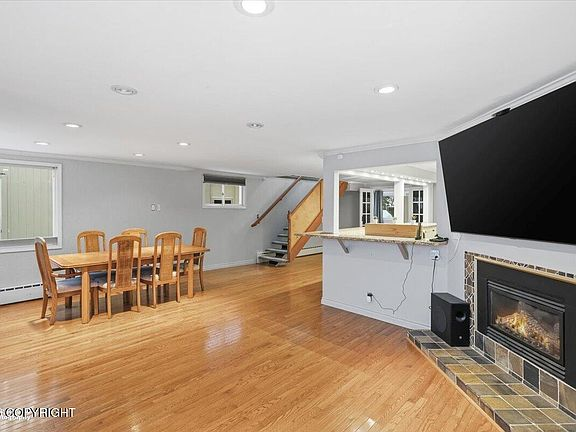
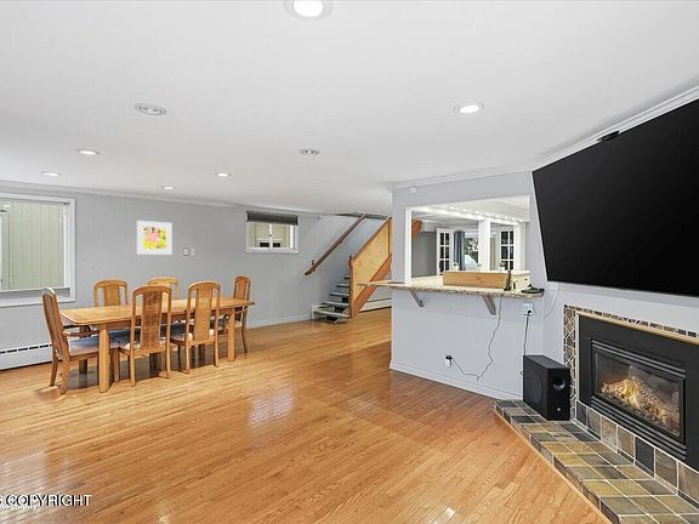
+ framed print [136,220,172,256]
